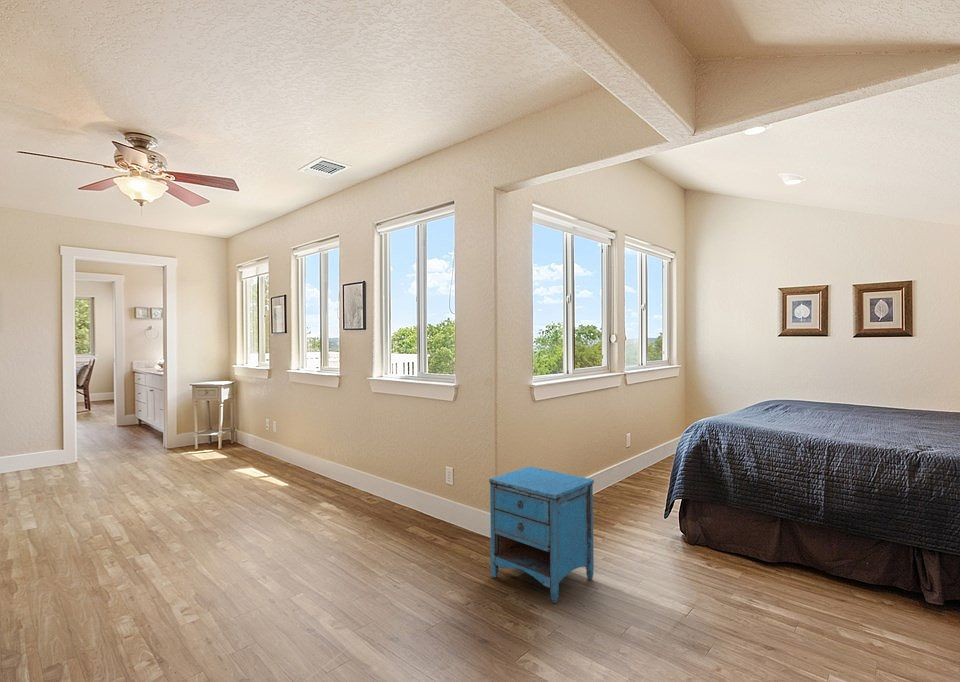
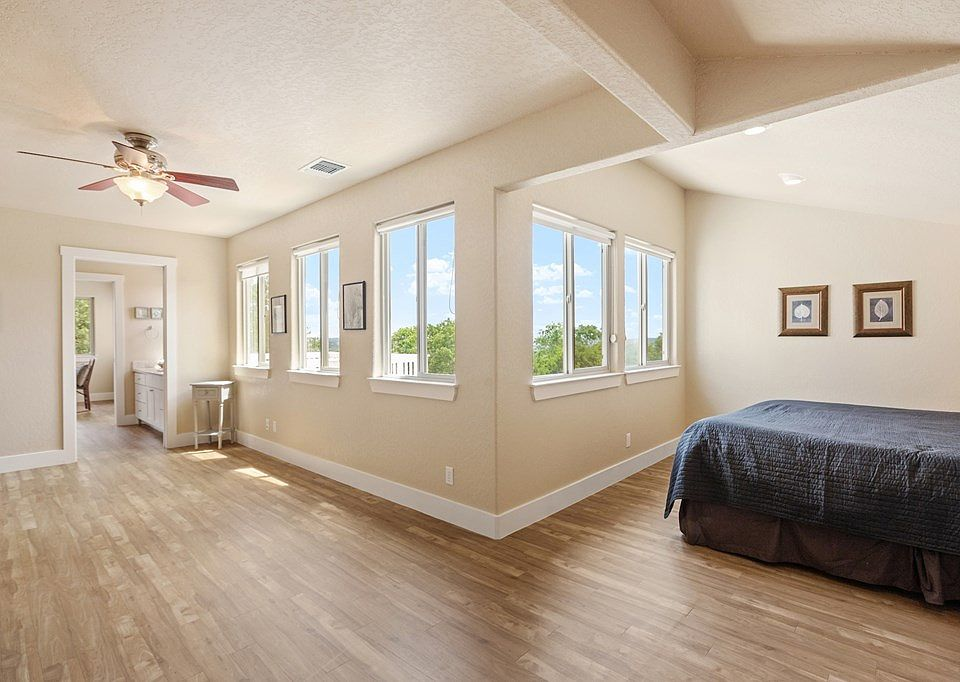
- nightstand [488,466,595,604]
